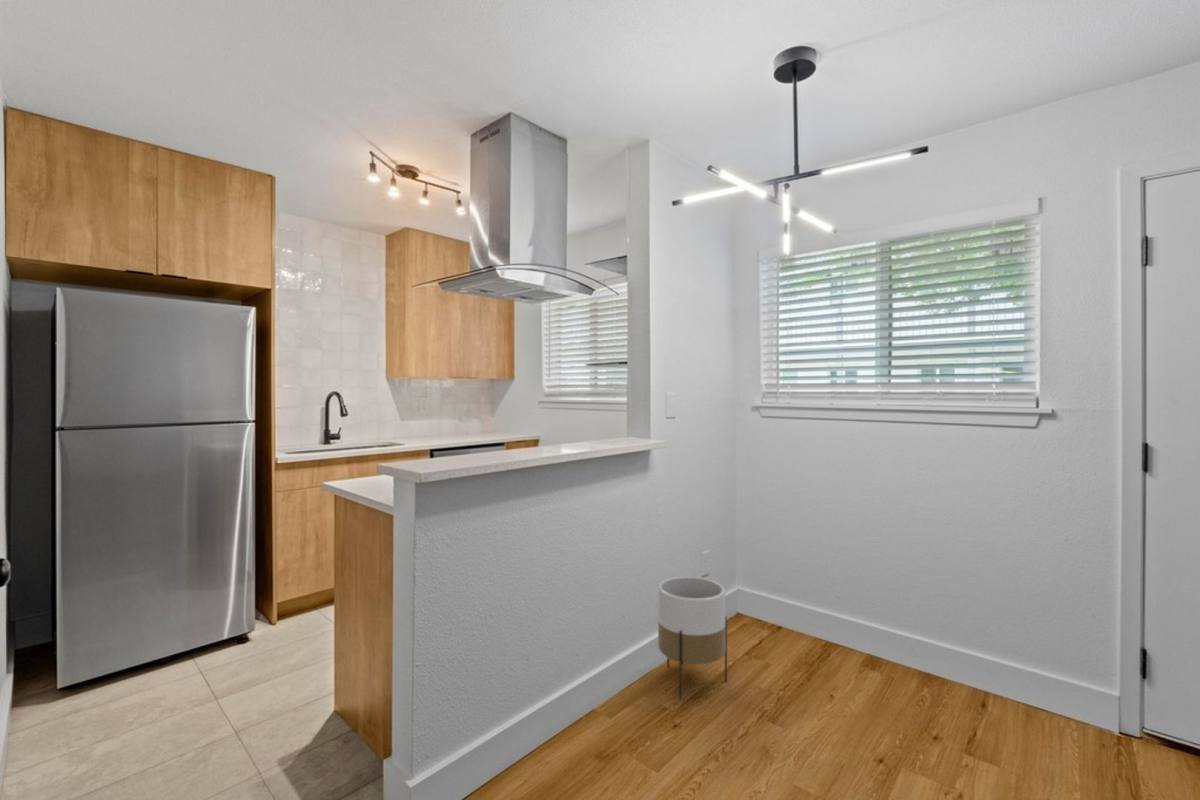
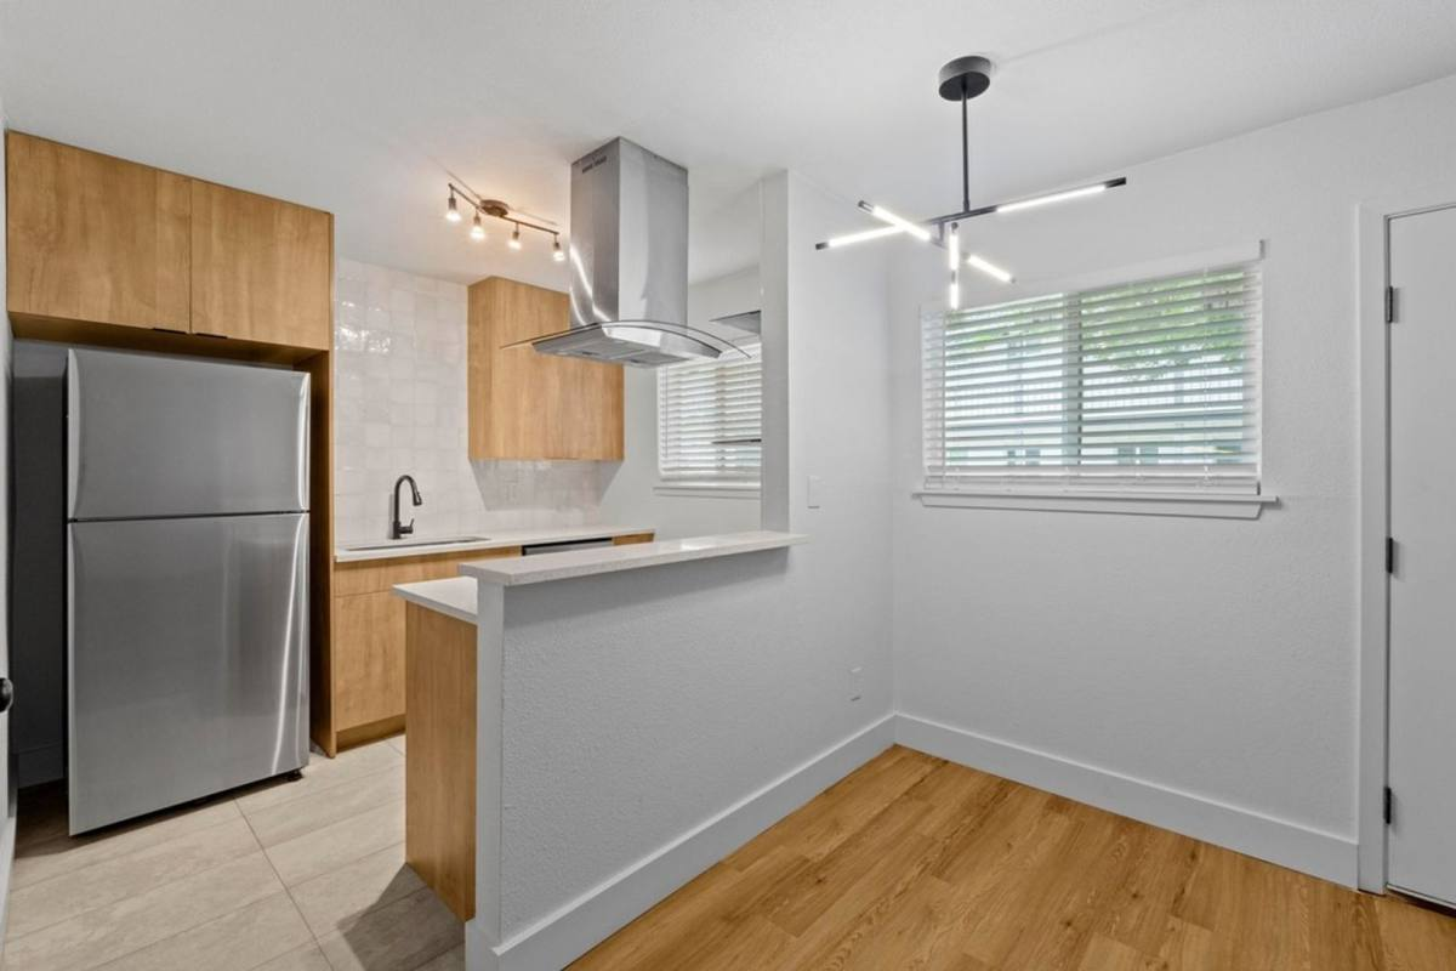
- planter [657,576,728,701]
